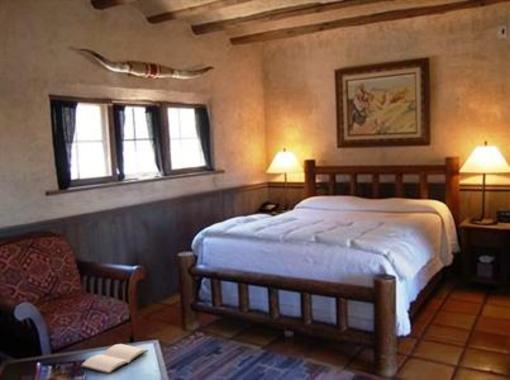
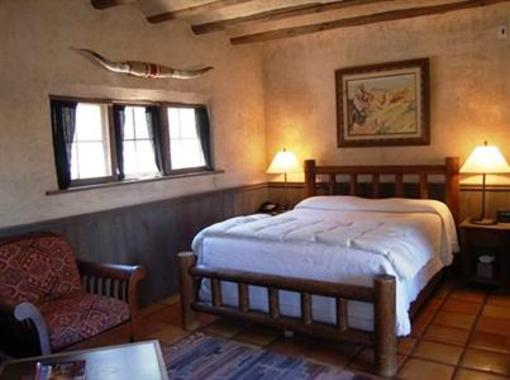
- book [79,343,149,375]
